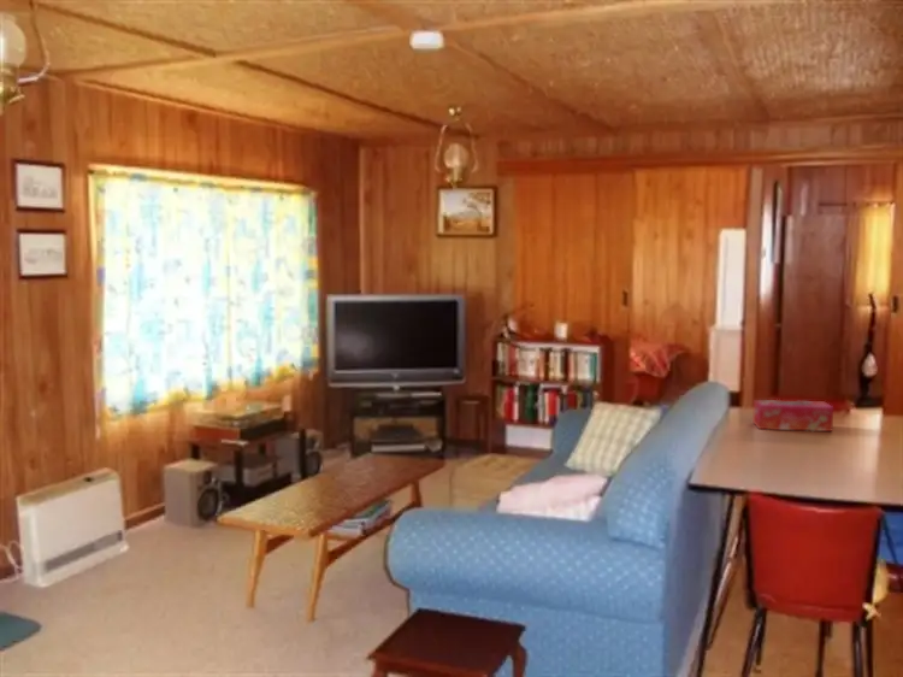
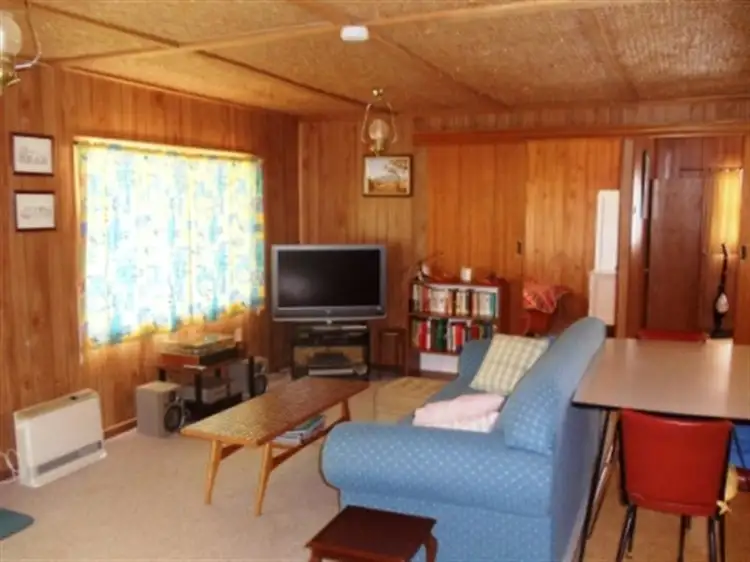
- tissue box [751,399,834,432]
